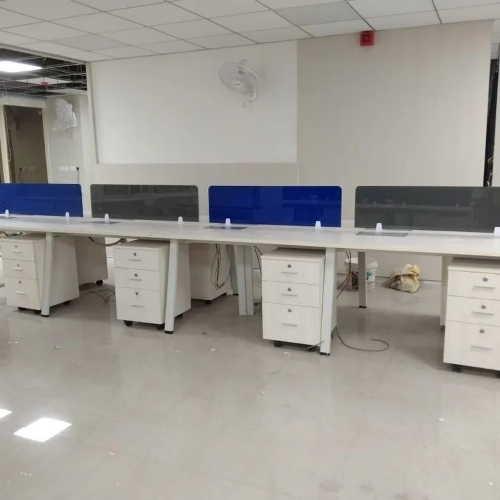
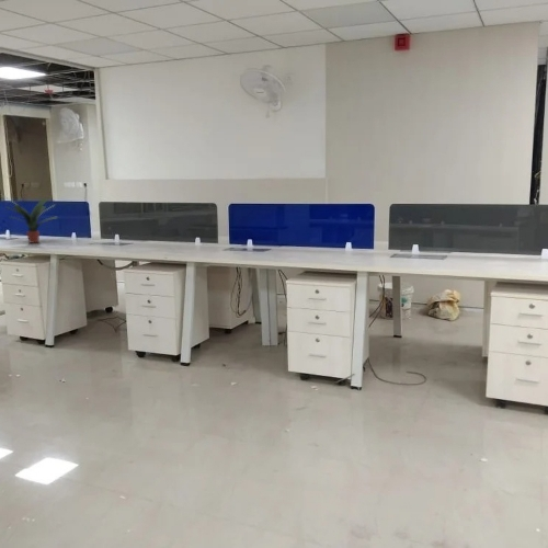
+ potted plant [0,193,58,244]
